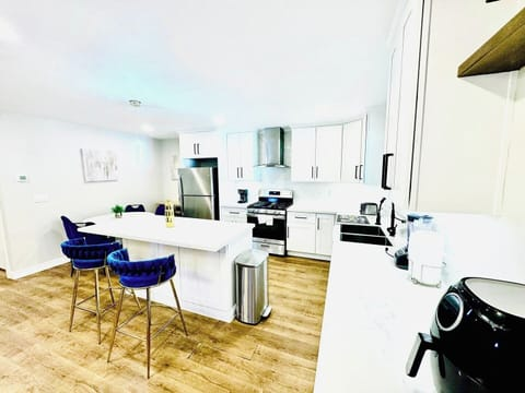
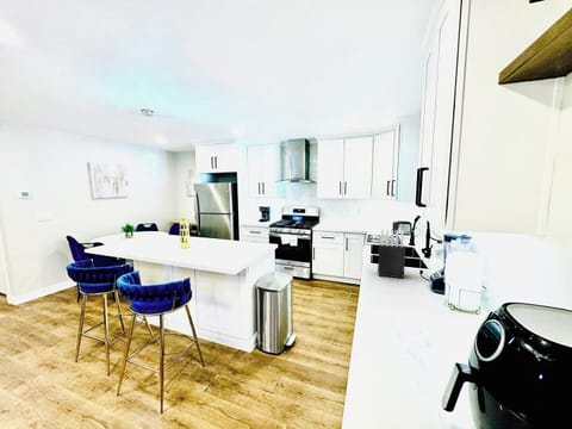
+ knife block [377,229,406,280]
